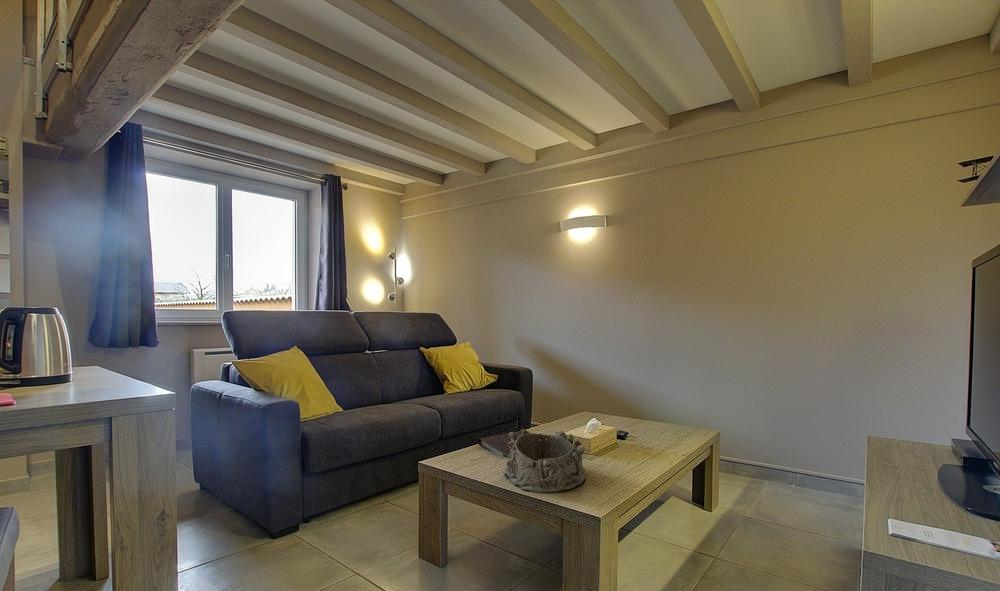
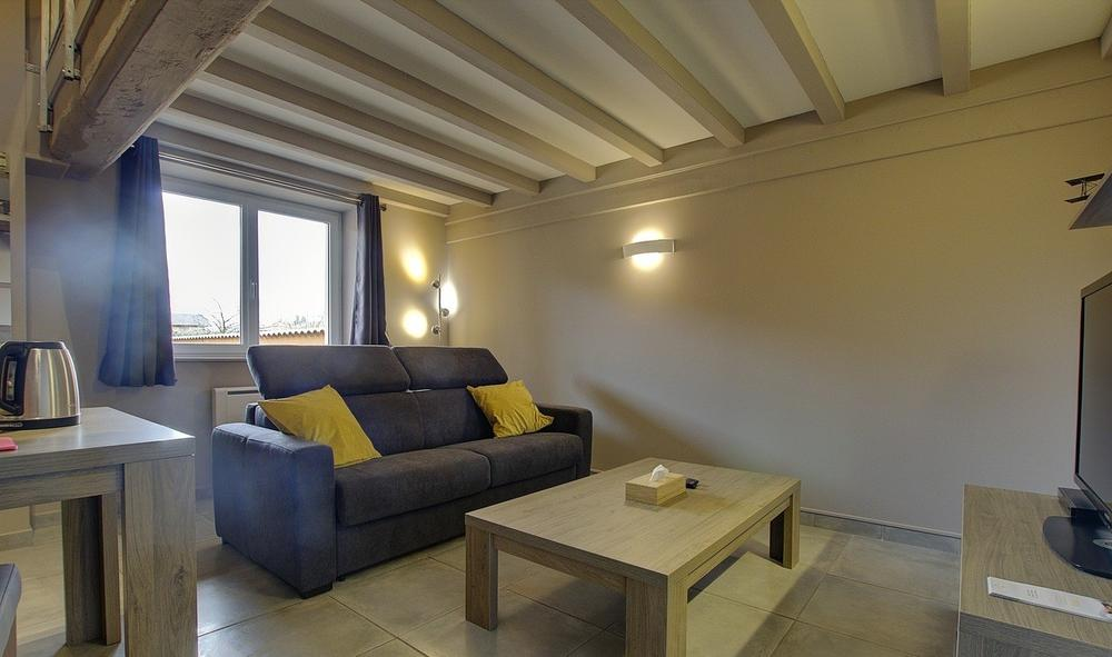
- notebook [477,430,540,457]
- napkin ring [503,428,587,494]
